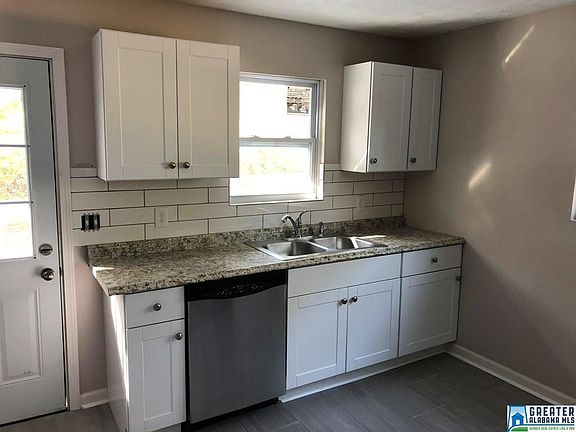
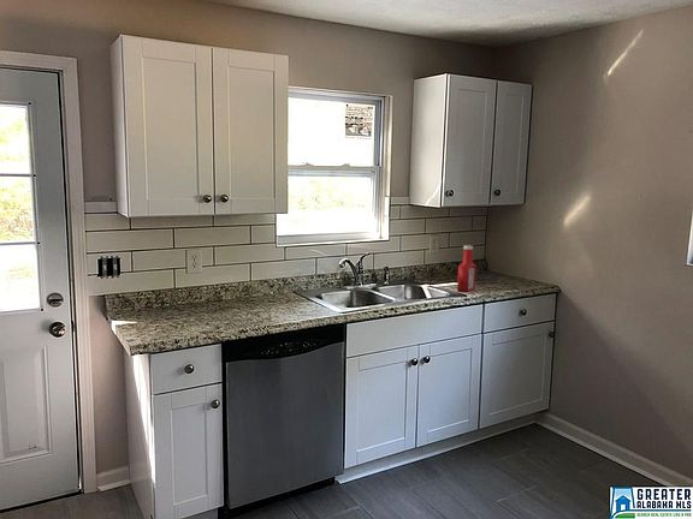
+ soap bottle [456,244,478,293]
